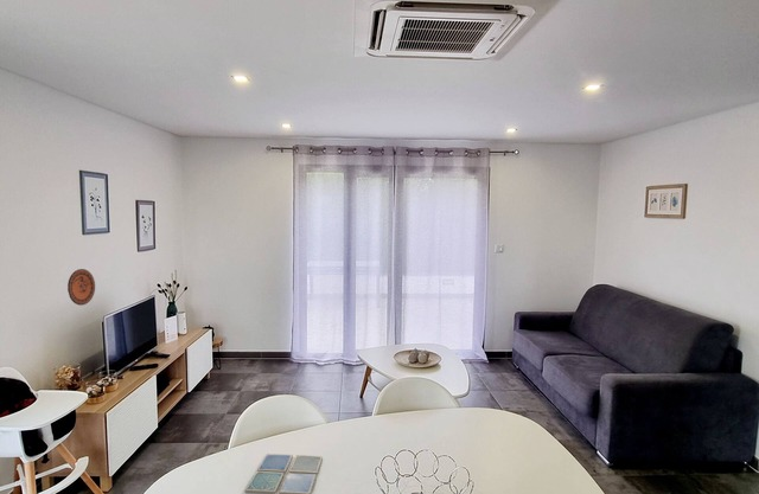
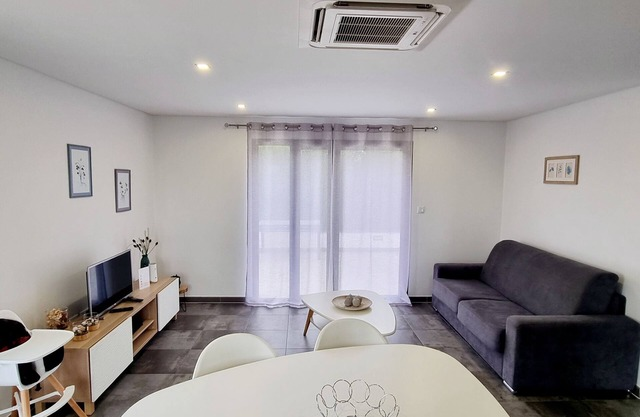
- drink coaster [244,453,324,494]
- decorative plate [66,268,96,307]
